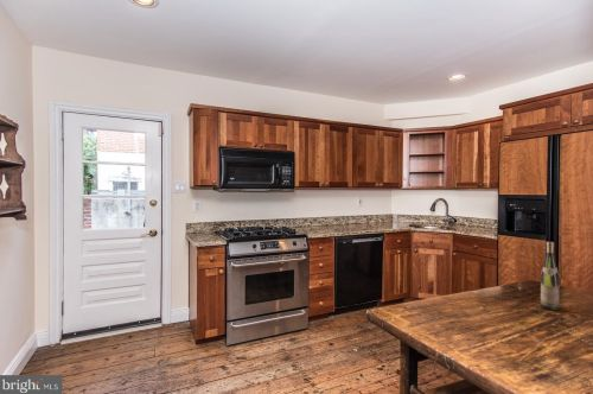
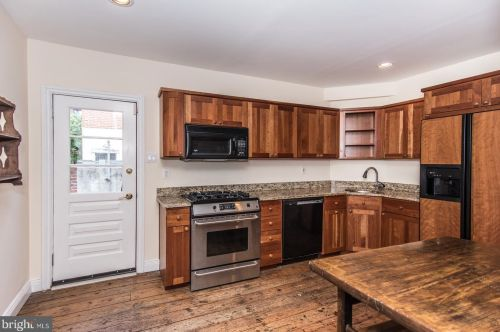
- wine bottle [540,241,561,311]
